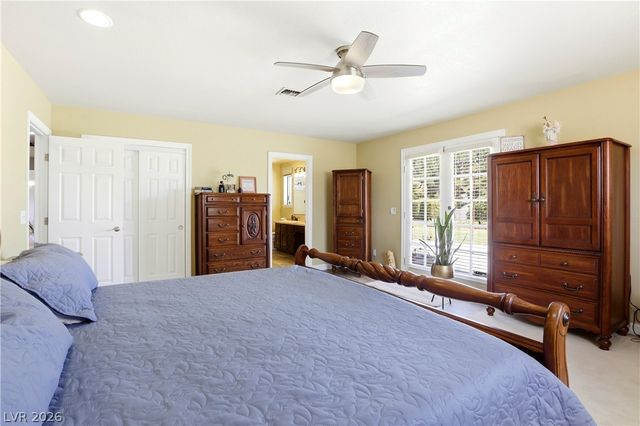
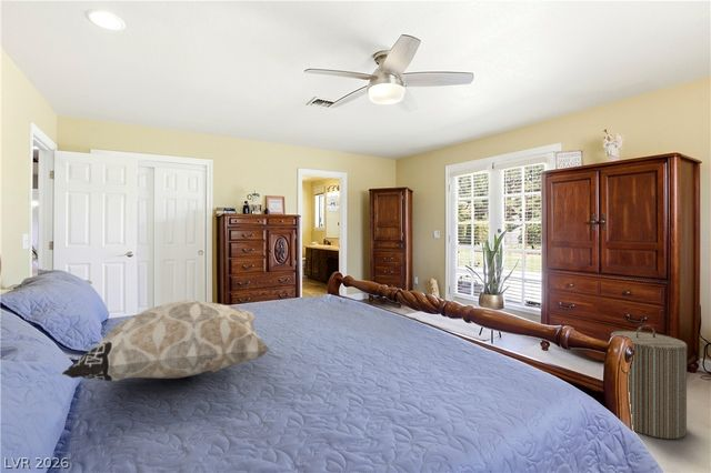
+ decorative pillow [61,299,271,382]
+ laundry hamper [610,324,689,440]
